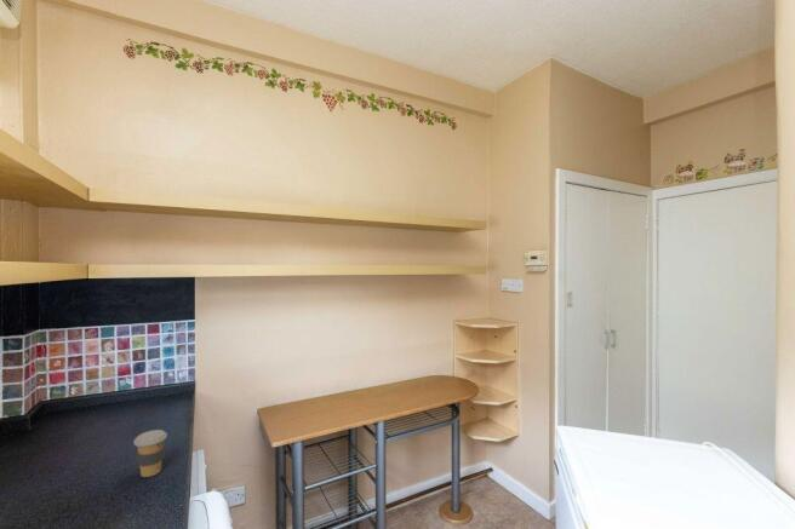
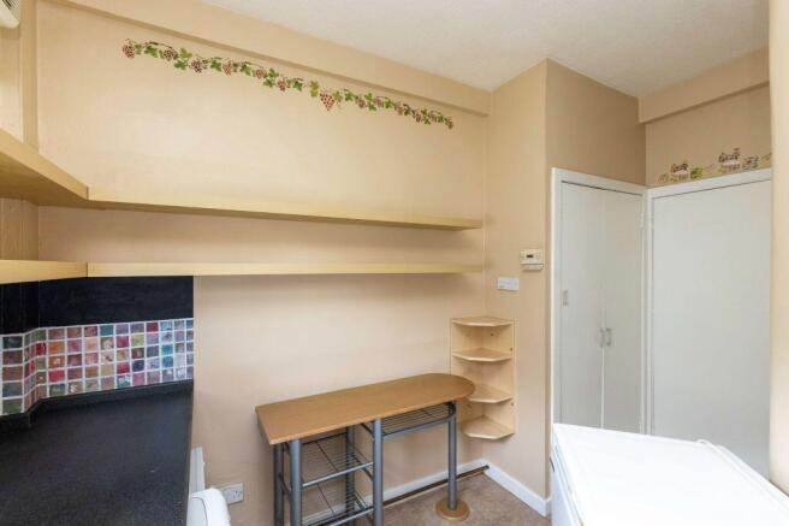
- coffee cup [132,429,168,478]
